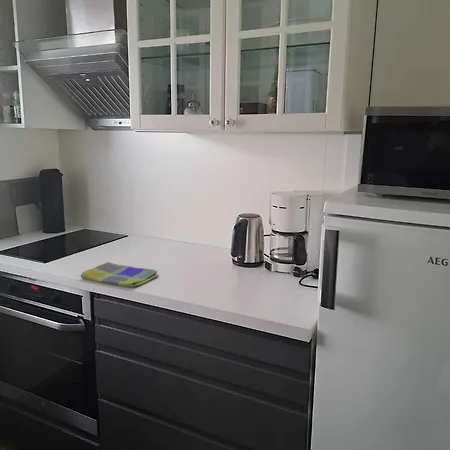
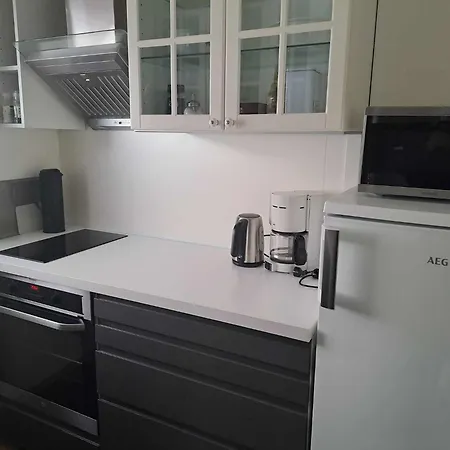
- dish towel [80,261,160,288]
